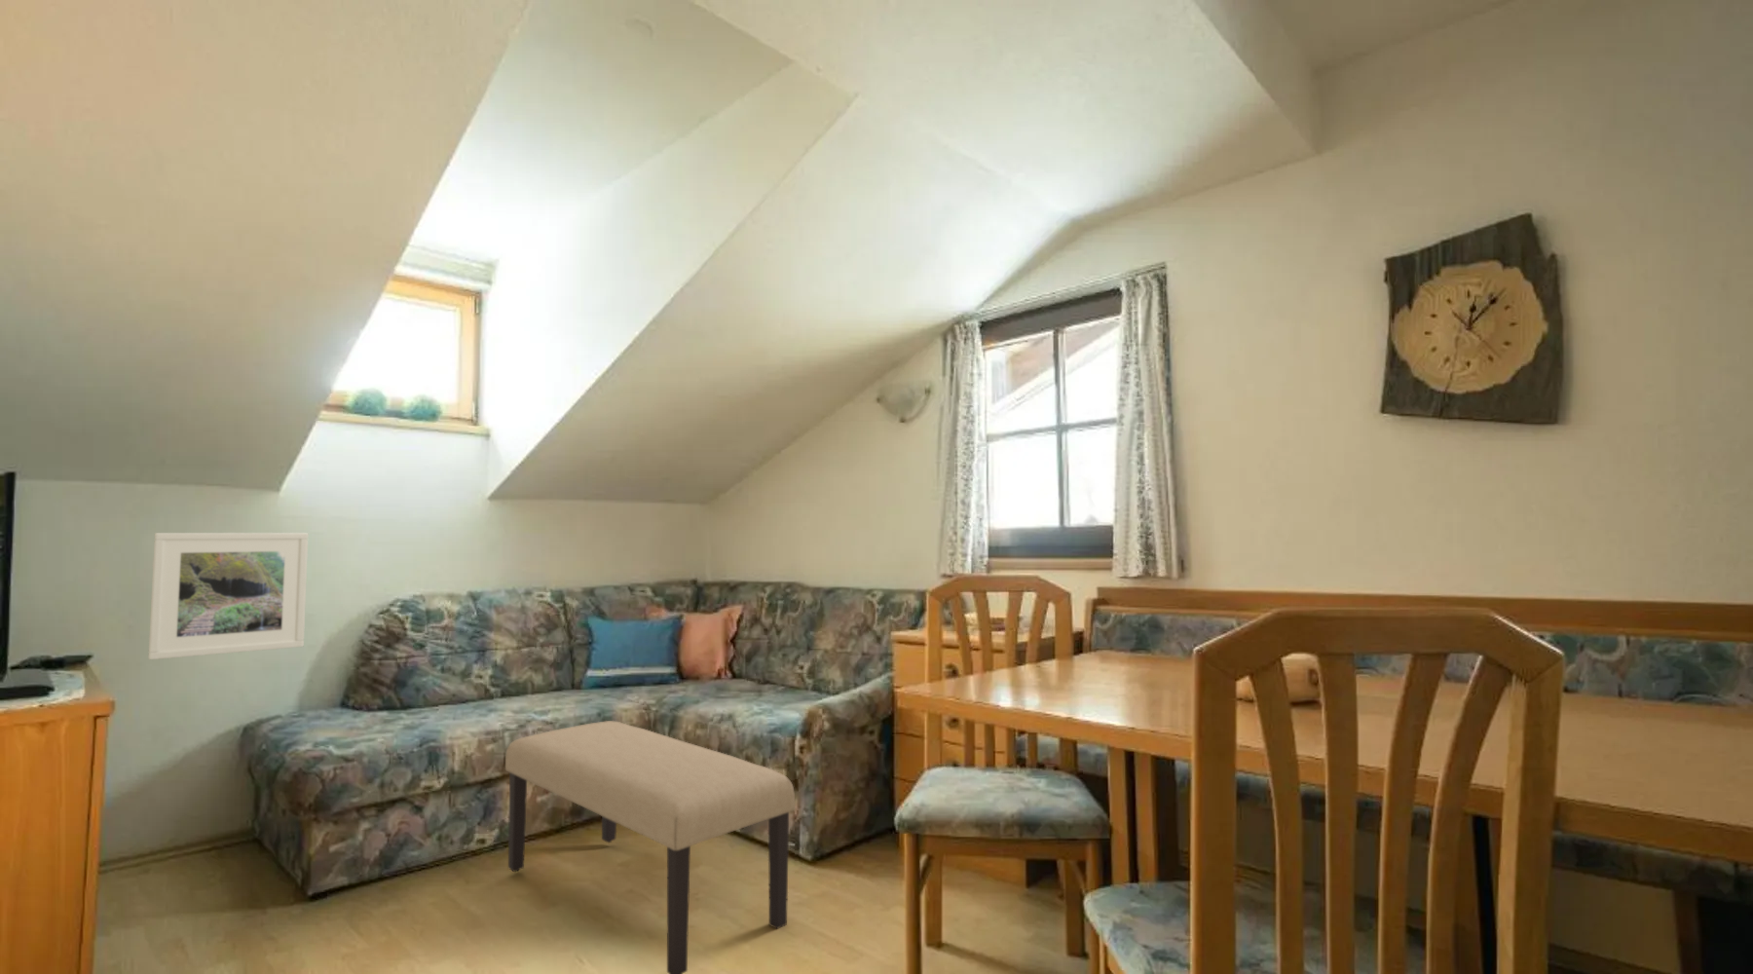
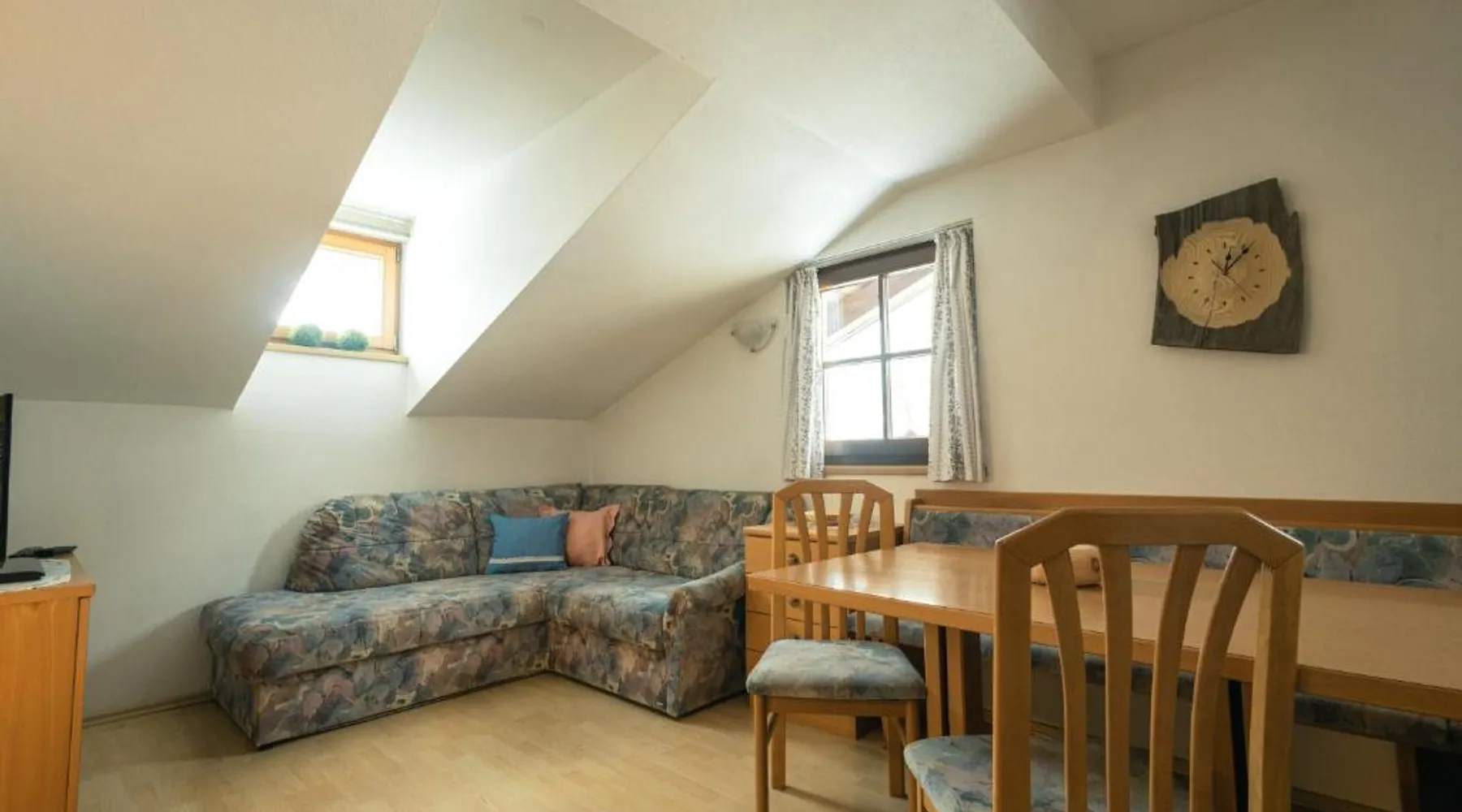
- bench [505,720,796,974]
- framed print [147,531,308,661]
